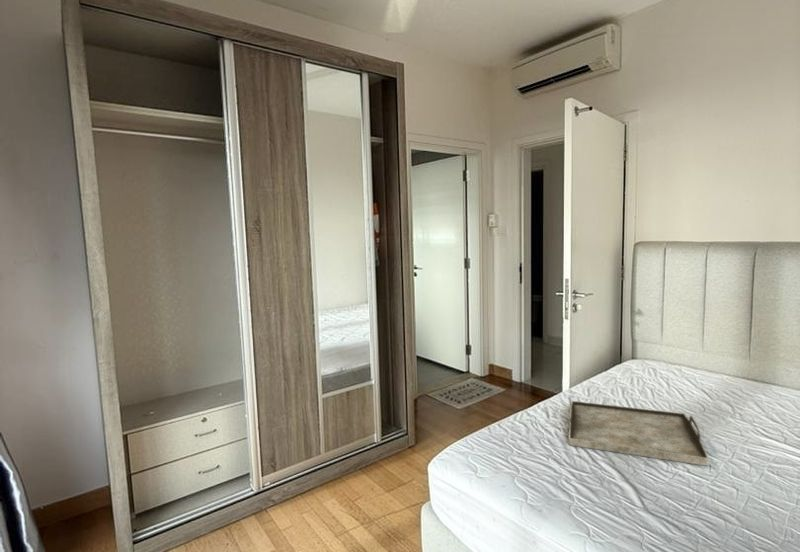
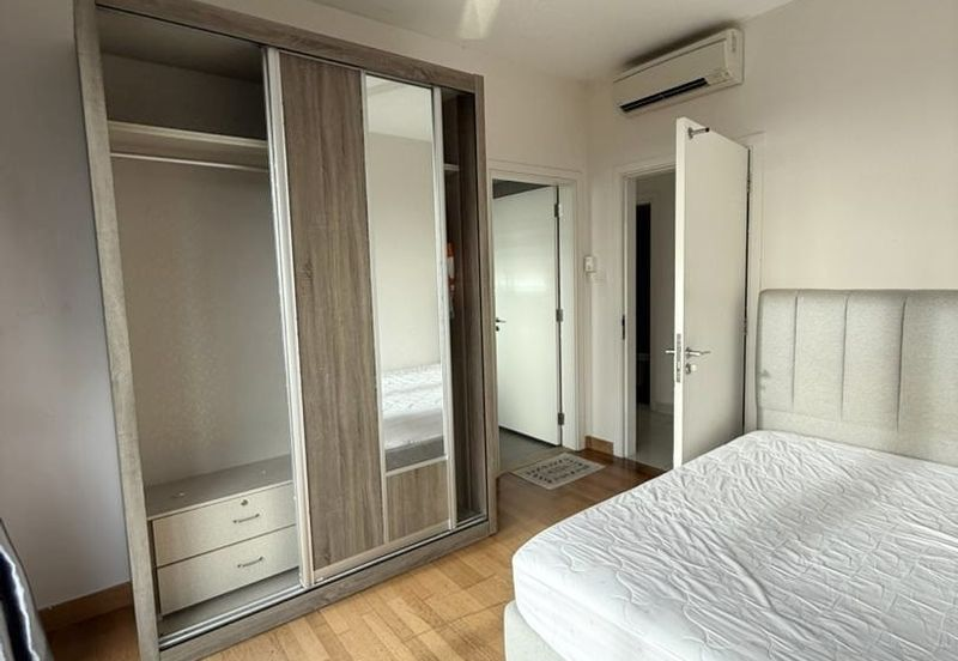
- serving tray [568,400,710,467]
